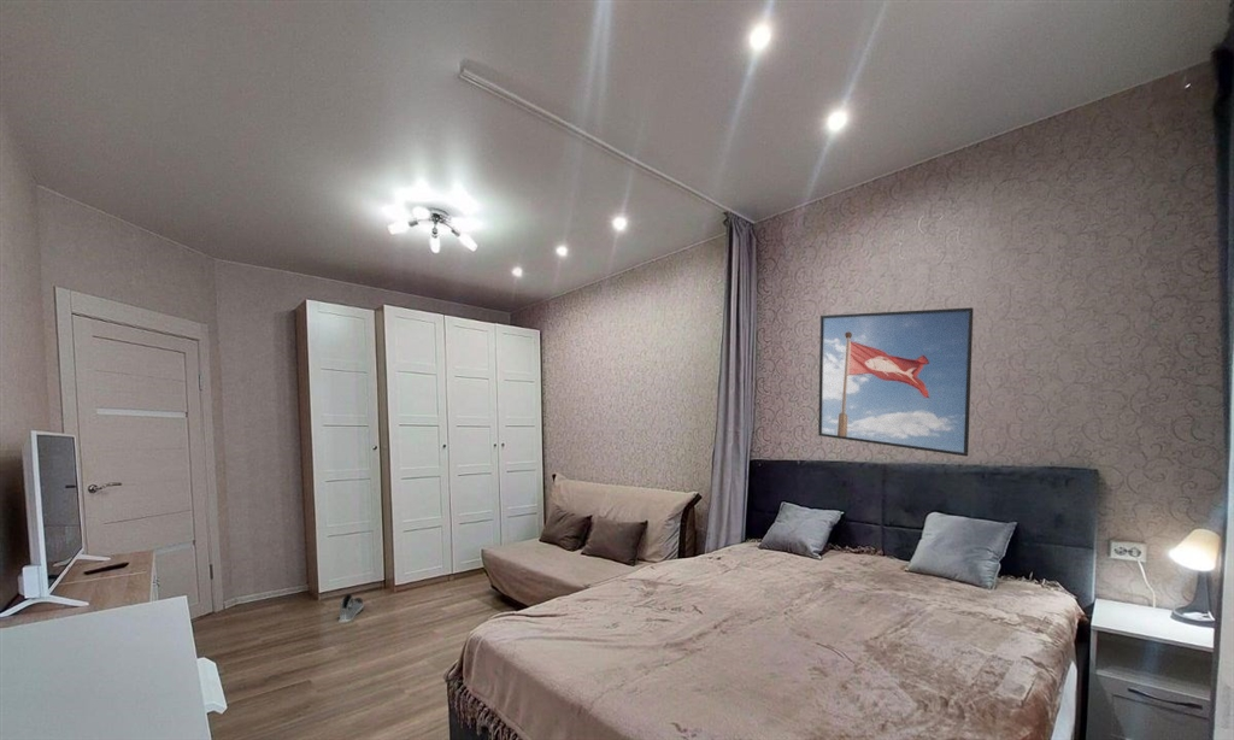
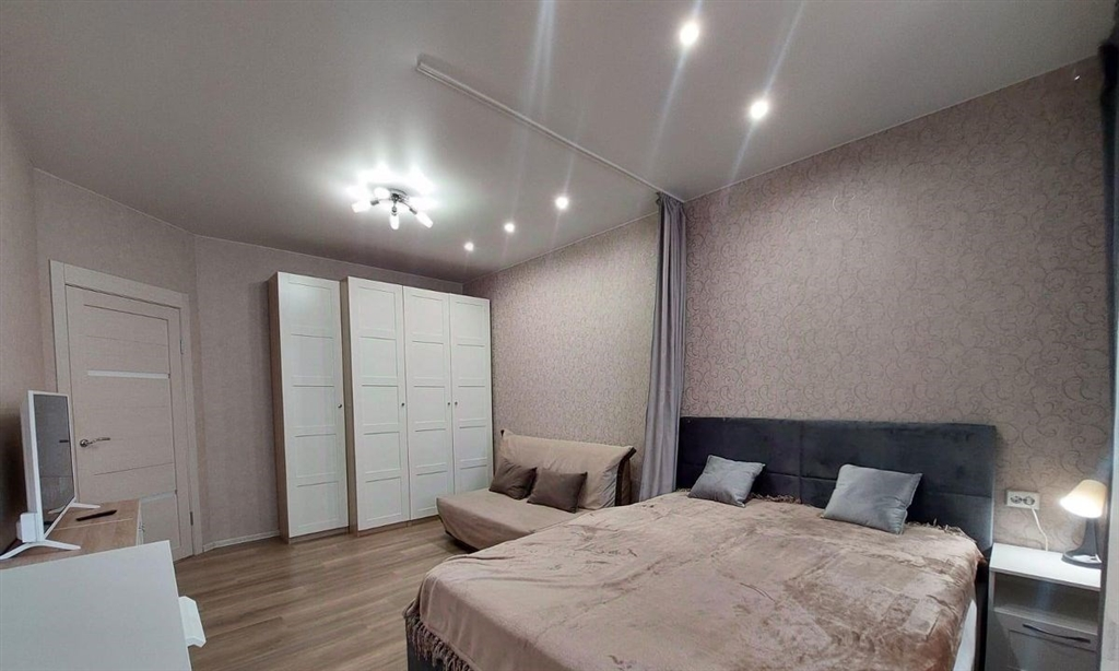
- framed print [817,306,975,458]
- sneaker [337,593,365,623]
